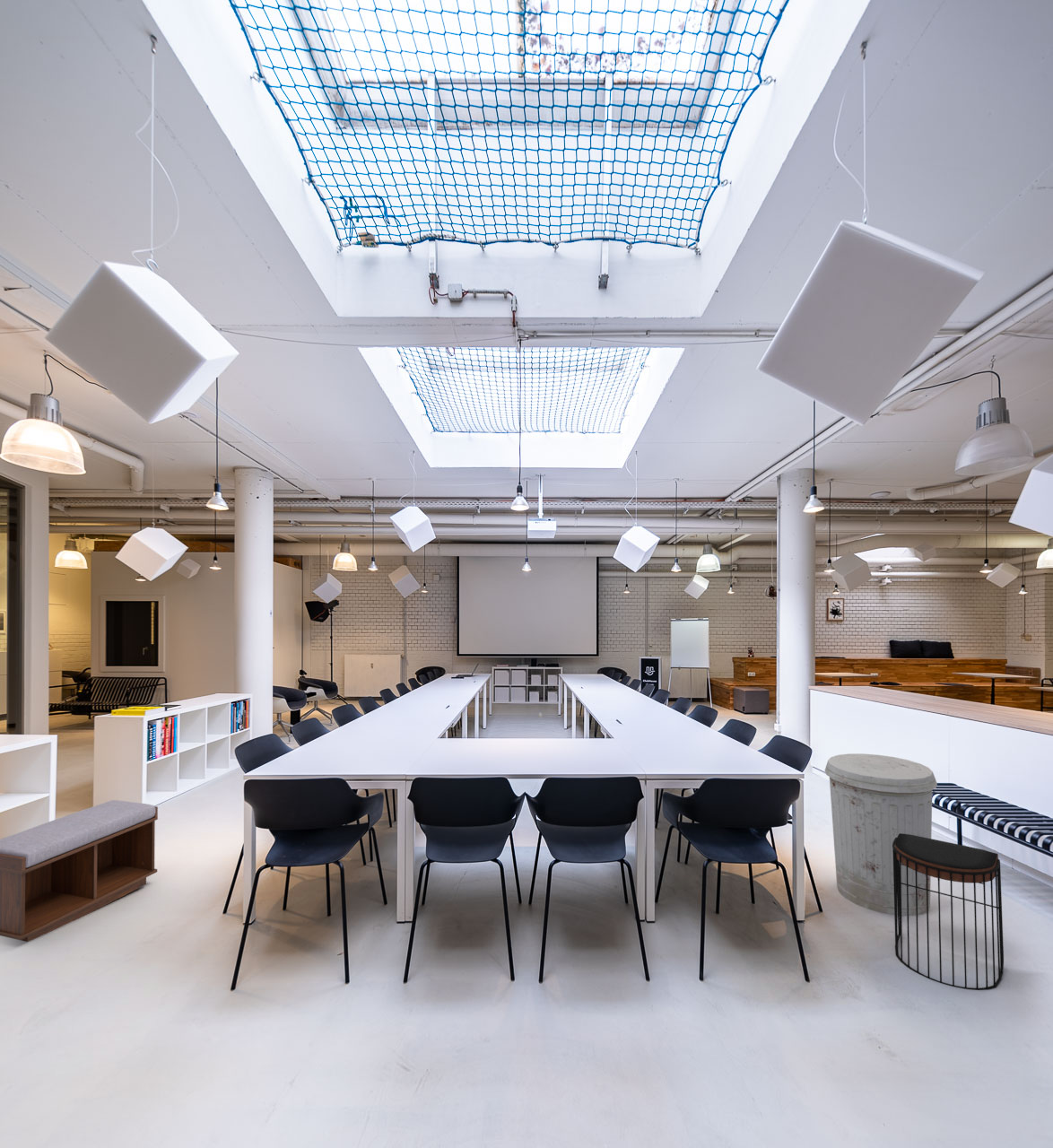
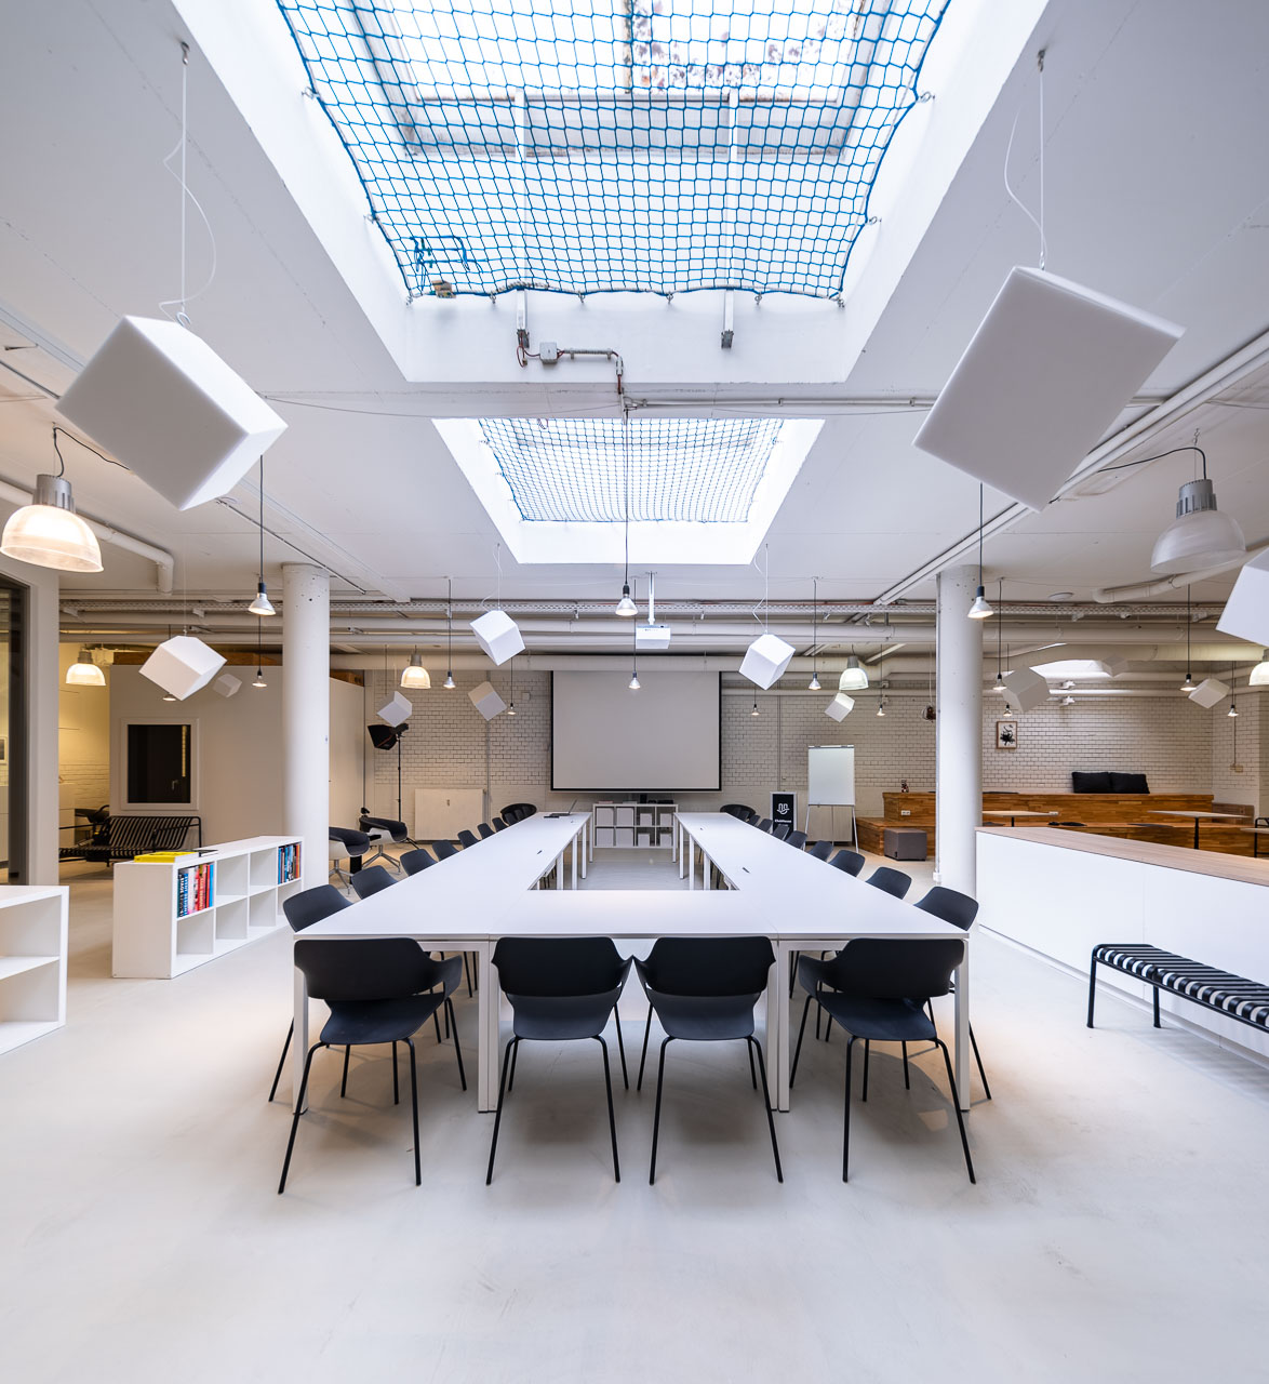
- trash can [824,752,938,917]
- bench [0,799,159,943]
- stool [892,833,1005,991]
